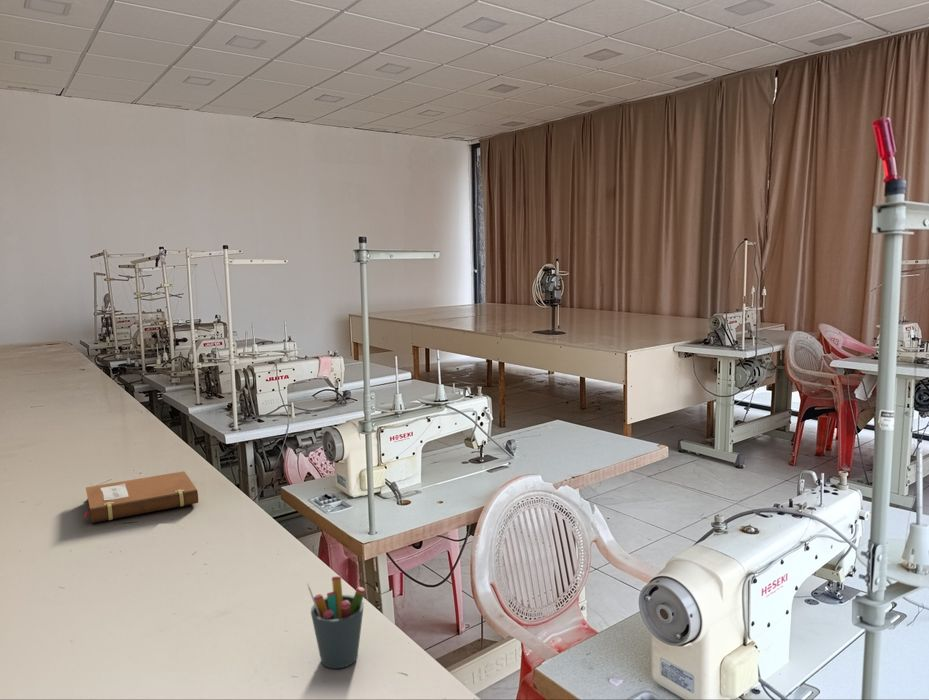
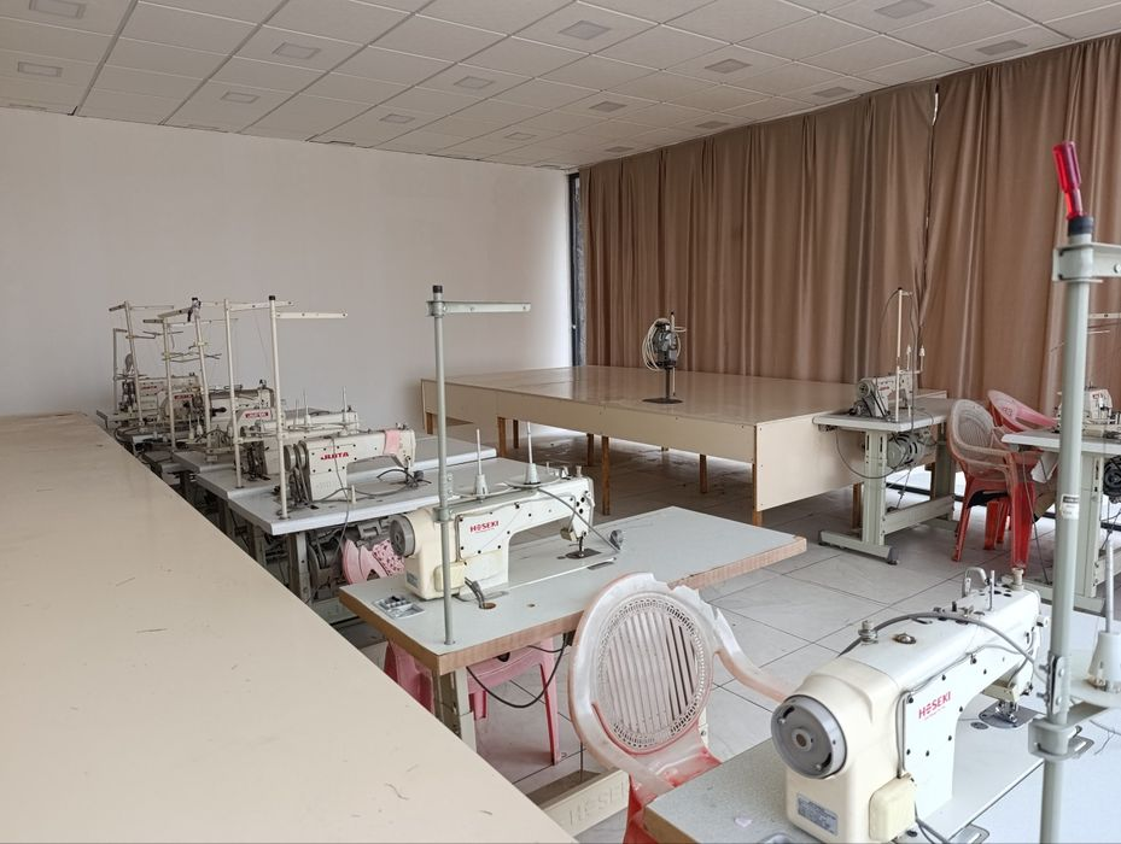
- notebook [83,470,199,524]
- pen holder [306,575,366,669]
